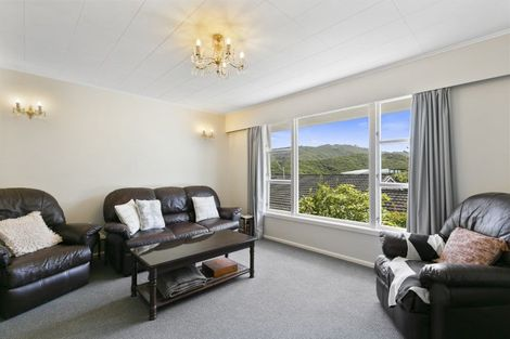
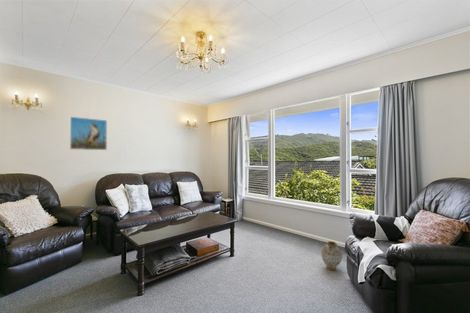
+ ceramic jug [320,240,343,271]
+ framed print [69,116,108,151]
